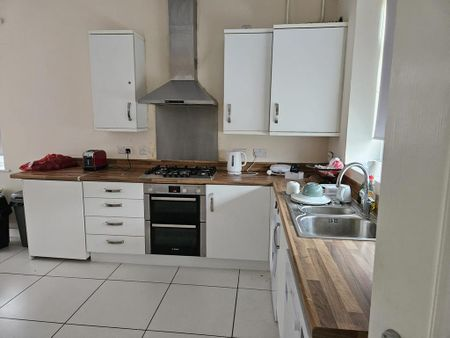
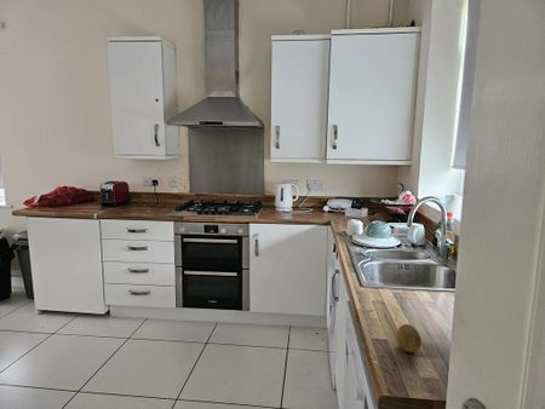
+ fruit [395,323,423,353]
